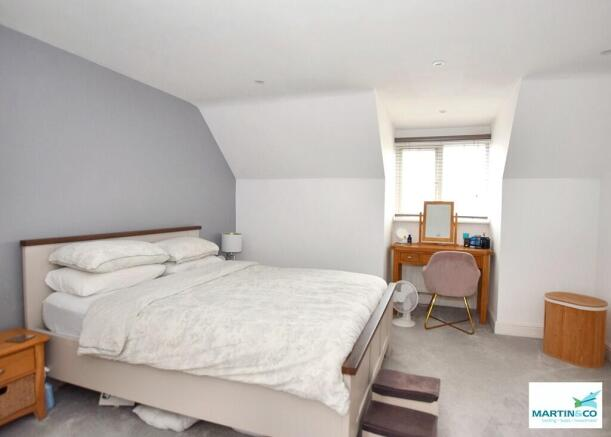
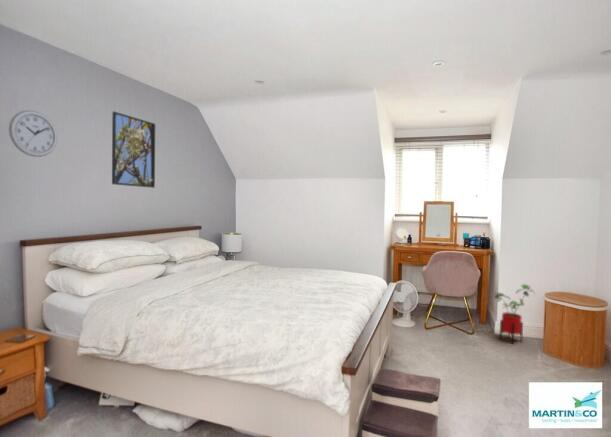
+ wall clock [8,109,58,158]
+ house plant [493,283,536,345]
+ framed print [111,111,156,189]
